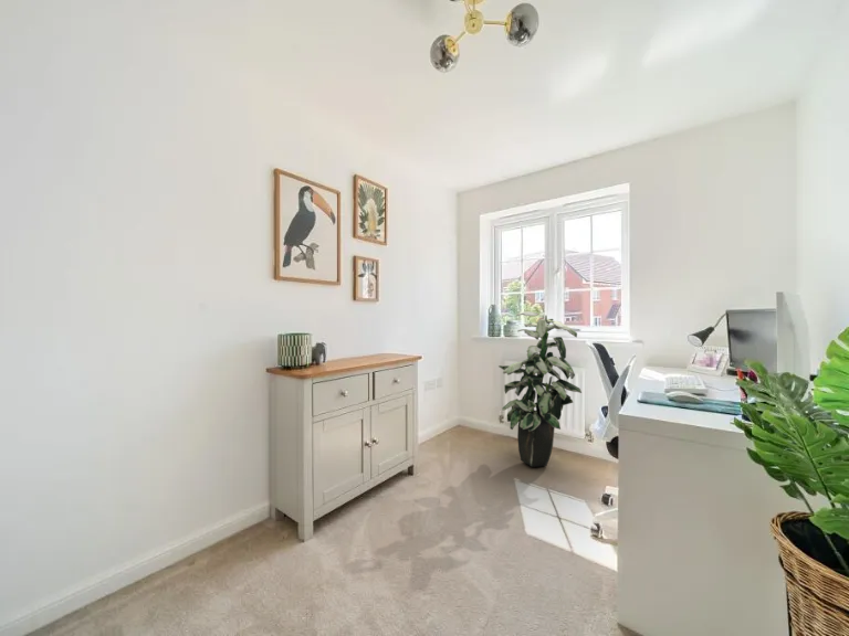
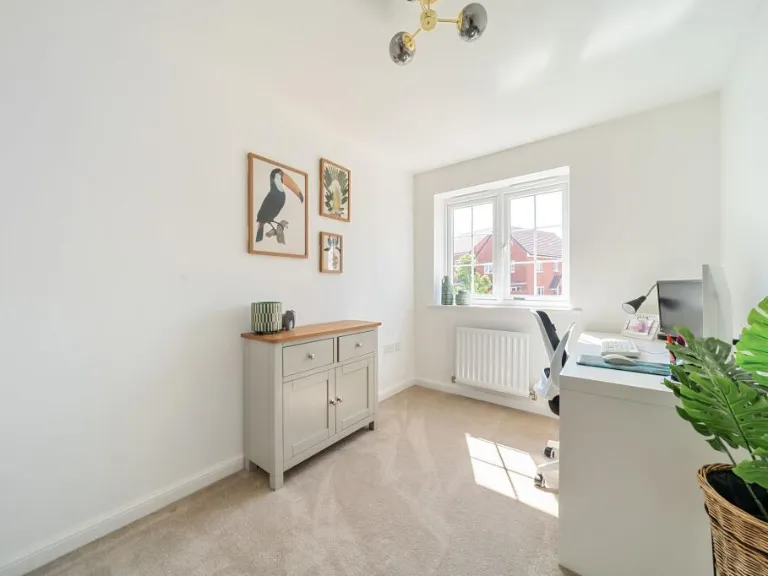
- indoor plant [497,310,583,468]
